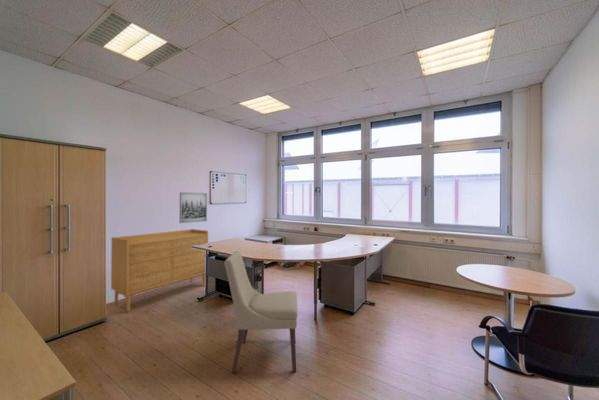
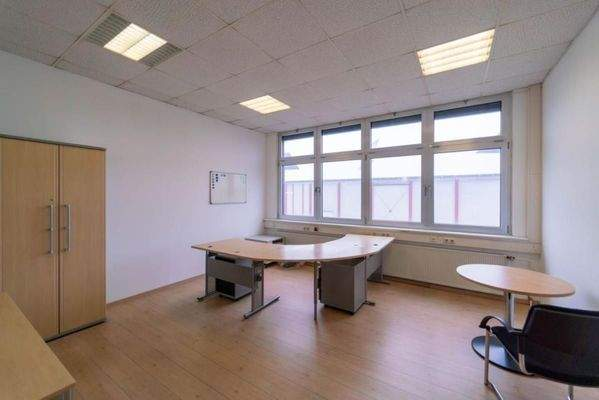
- sideboard [110,228,209,313]
- chair [223,250,298,374]
- wall art [178,191,208,224]
